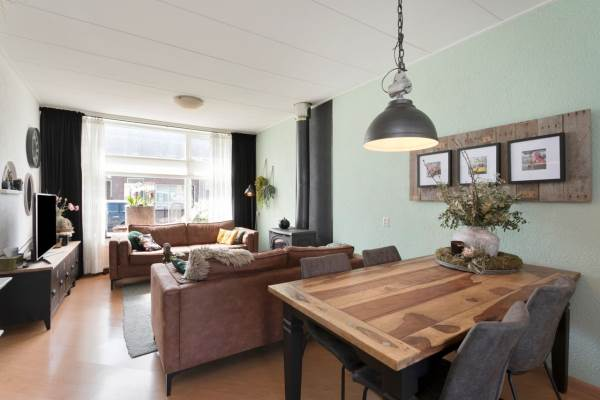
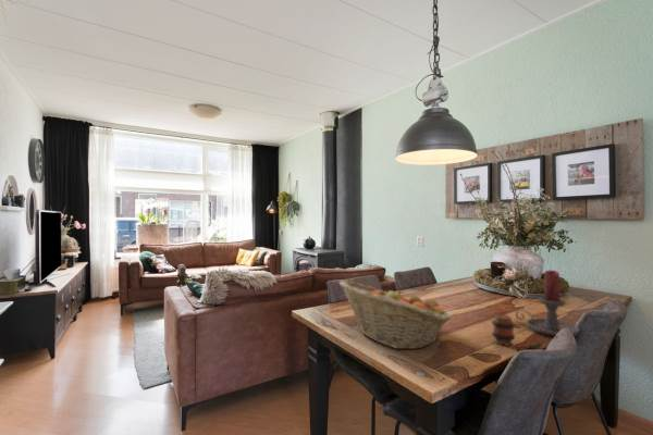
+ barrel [491,313,516,347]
+ fruit basket [338,279,453,350]
+ candle holder [515,269,580,337]
